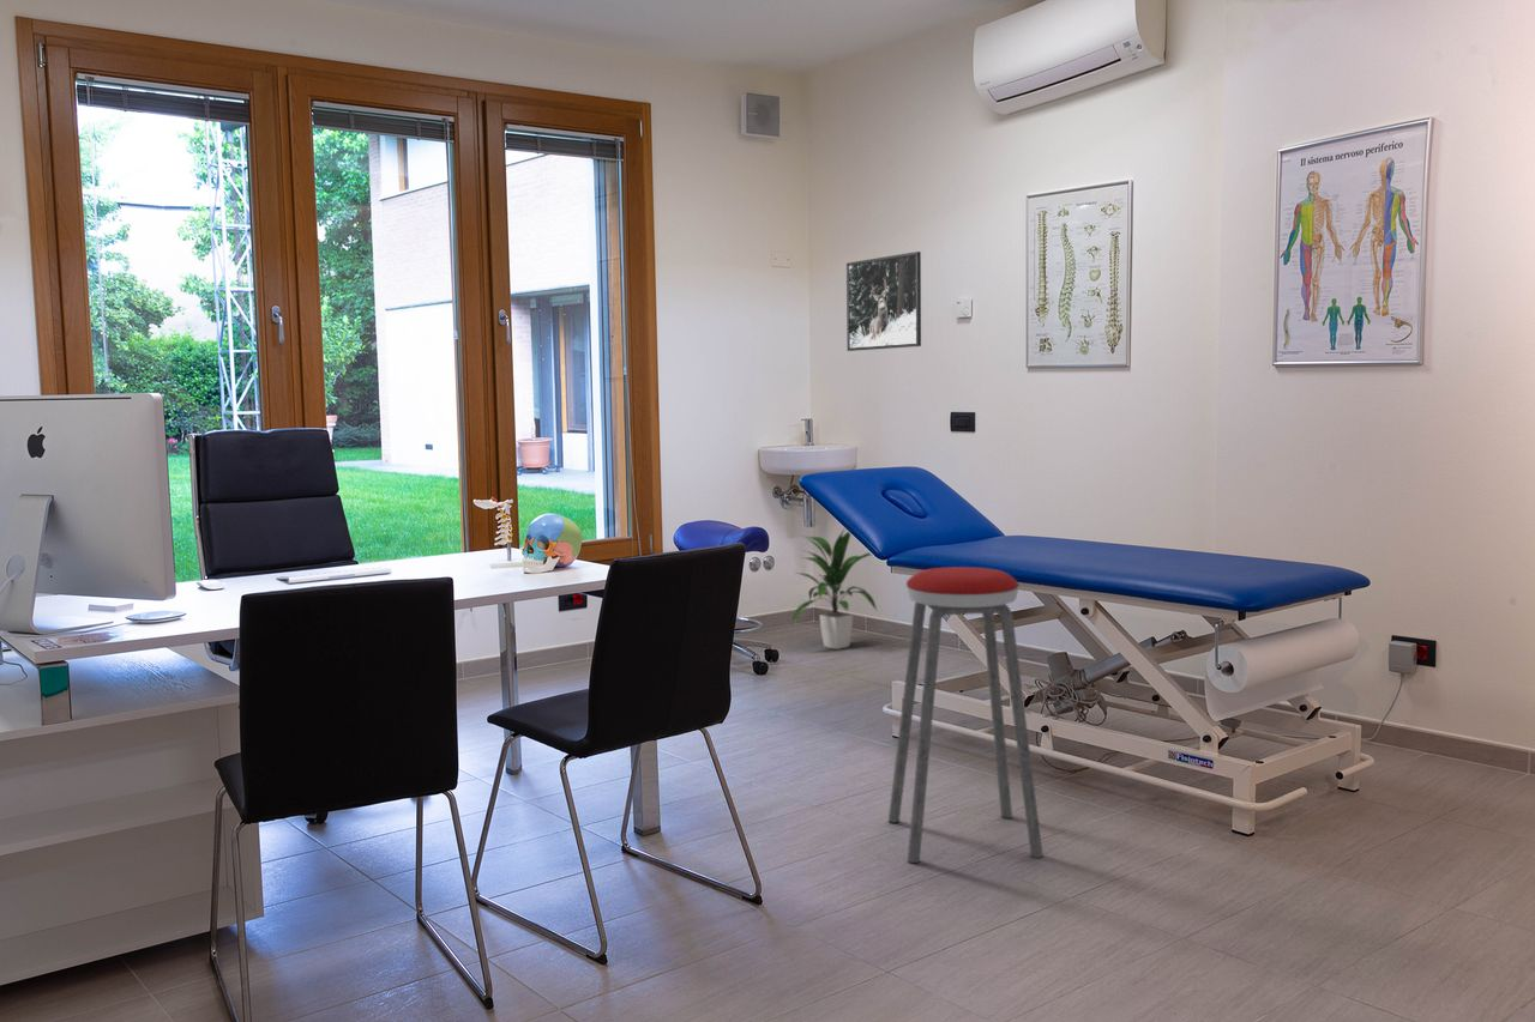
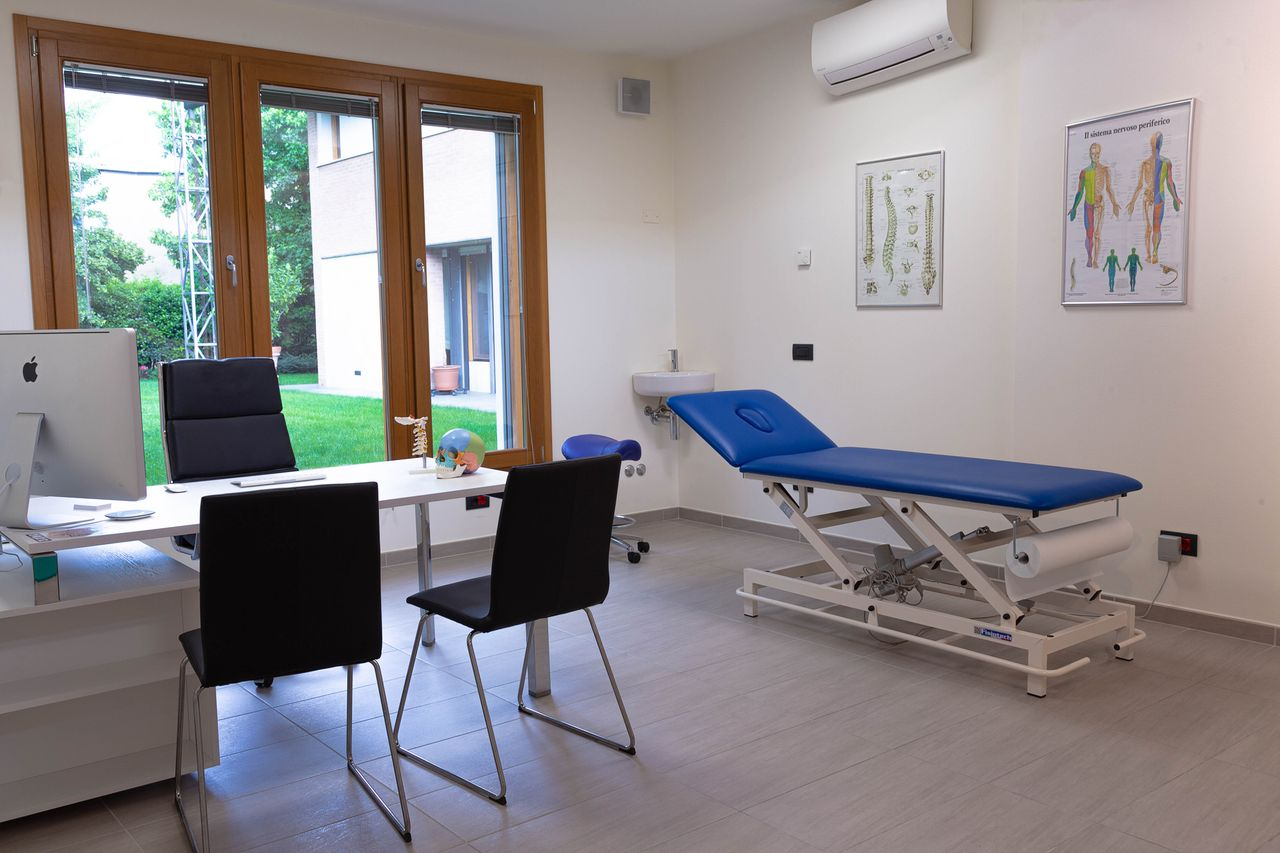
- indoor plant [789,528,878,651]
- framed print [845,250,922,352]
- music stool [887,566,1045,864]
